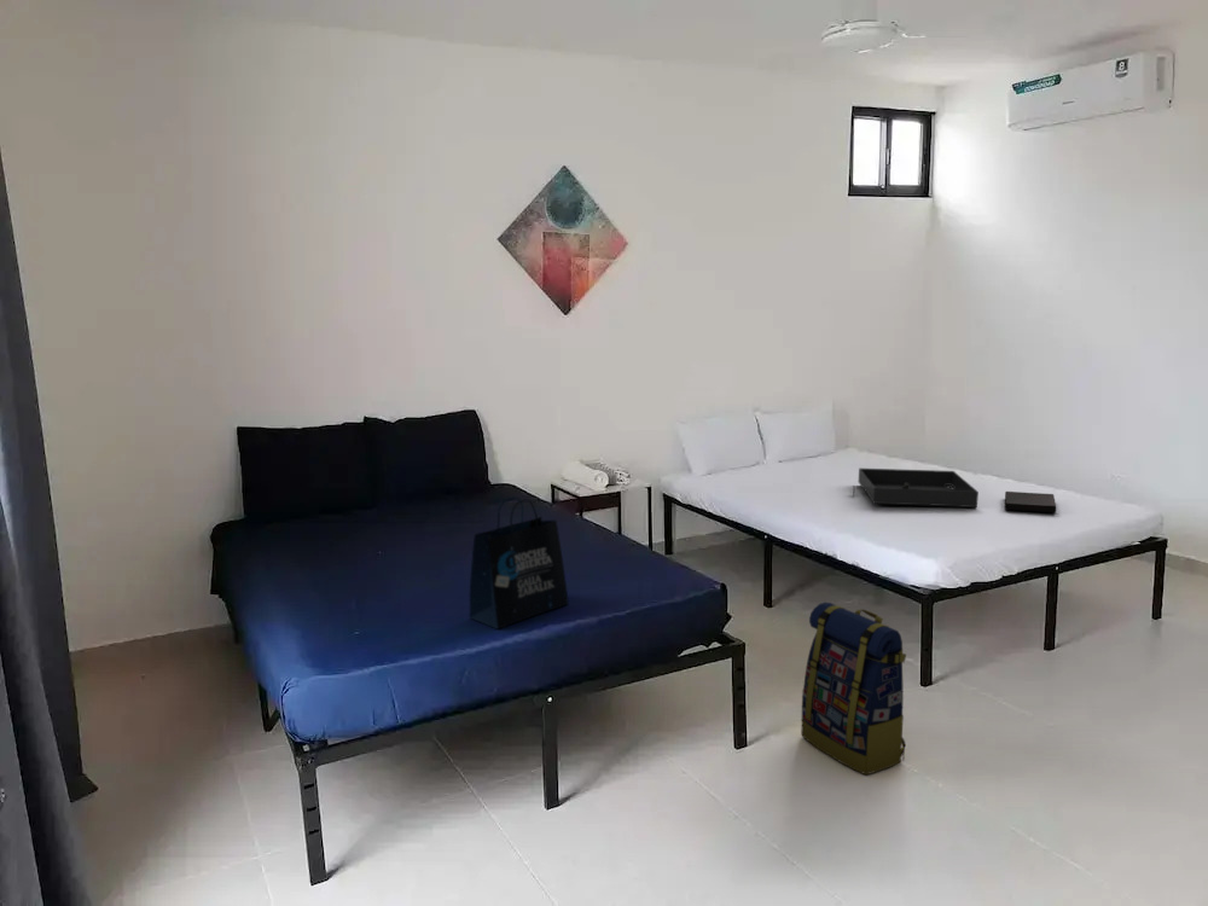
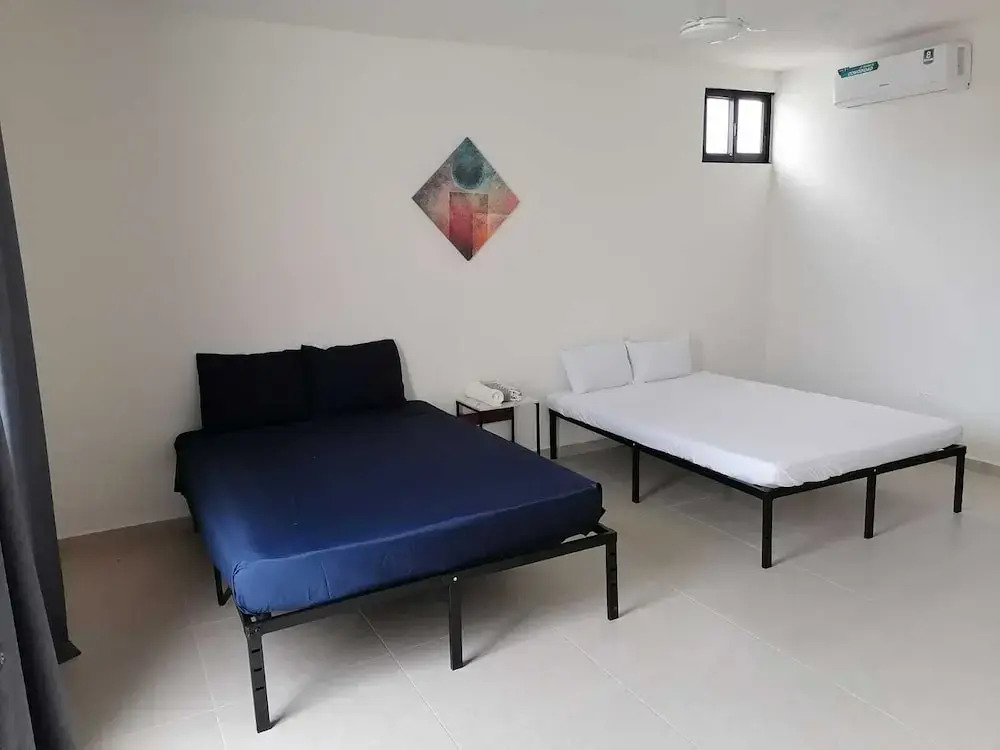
- tray [852,467,980,509]
- backpack [800,602,907,776]
- book [1004,490,1057,515]
- tote bag [469,495,570,631]
